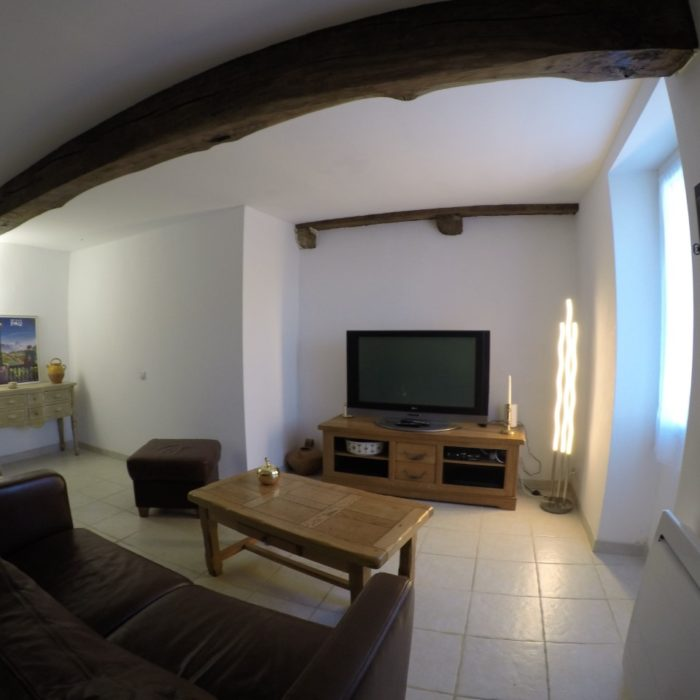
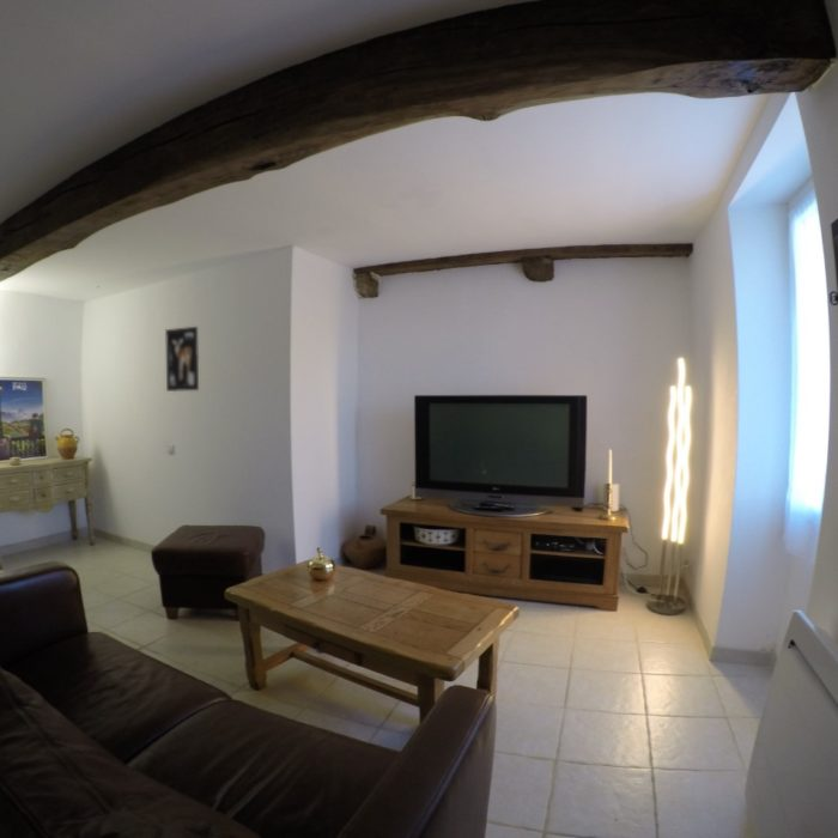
+ wall art [164,326,200,393]
